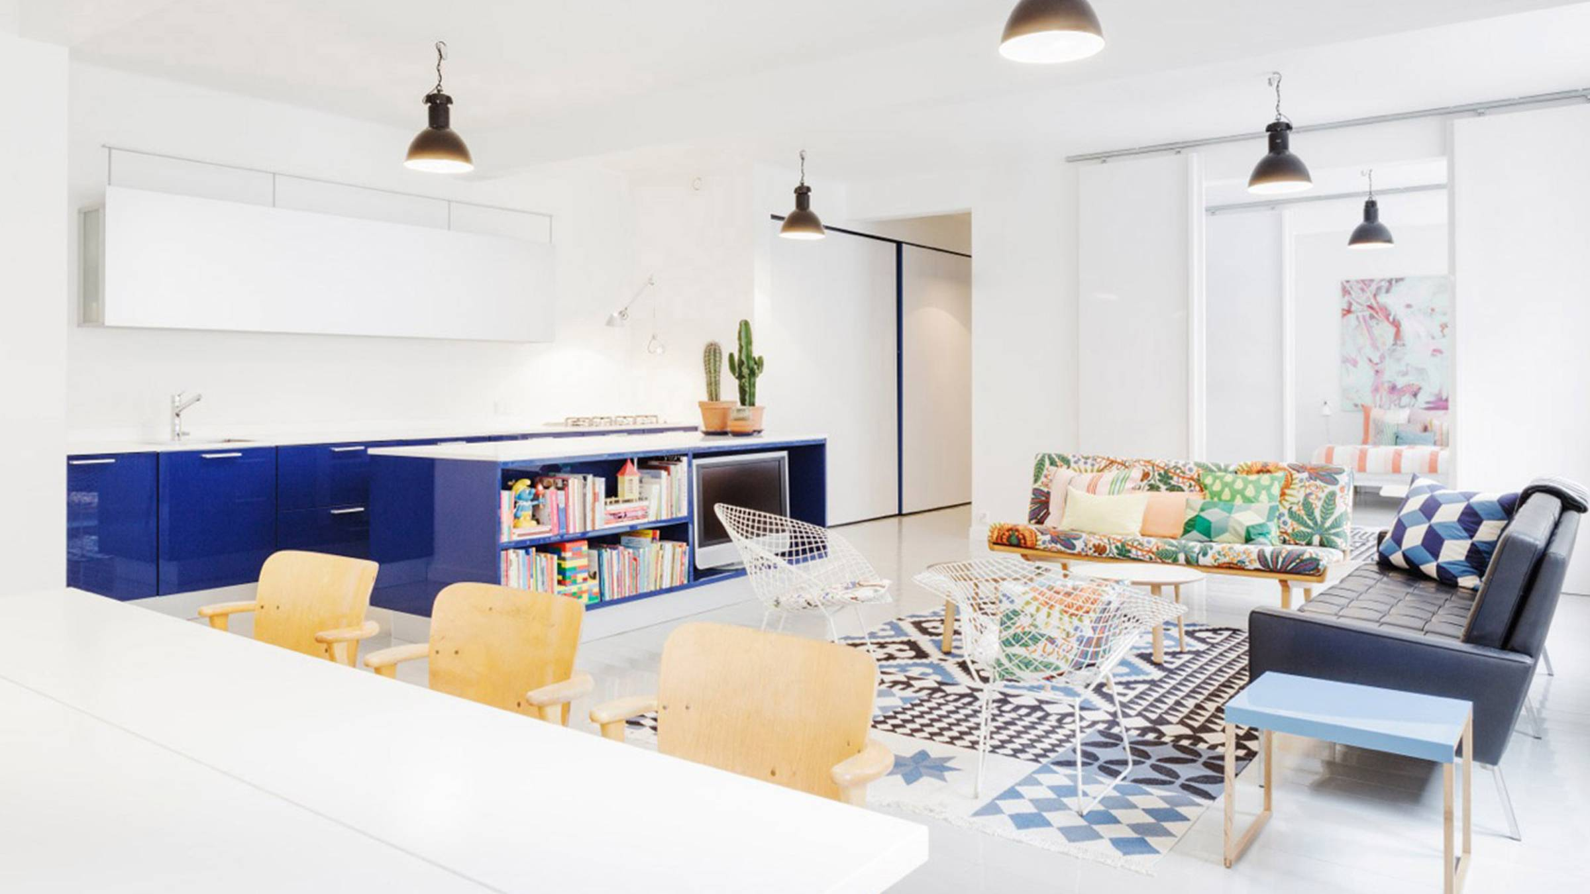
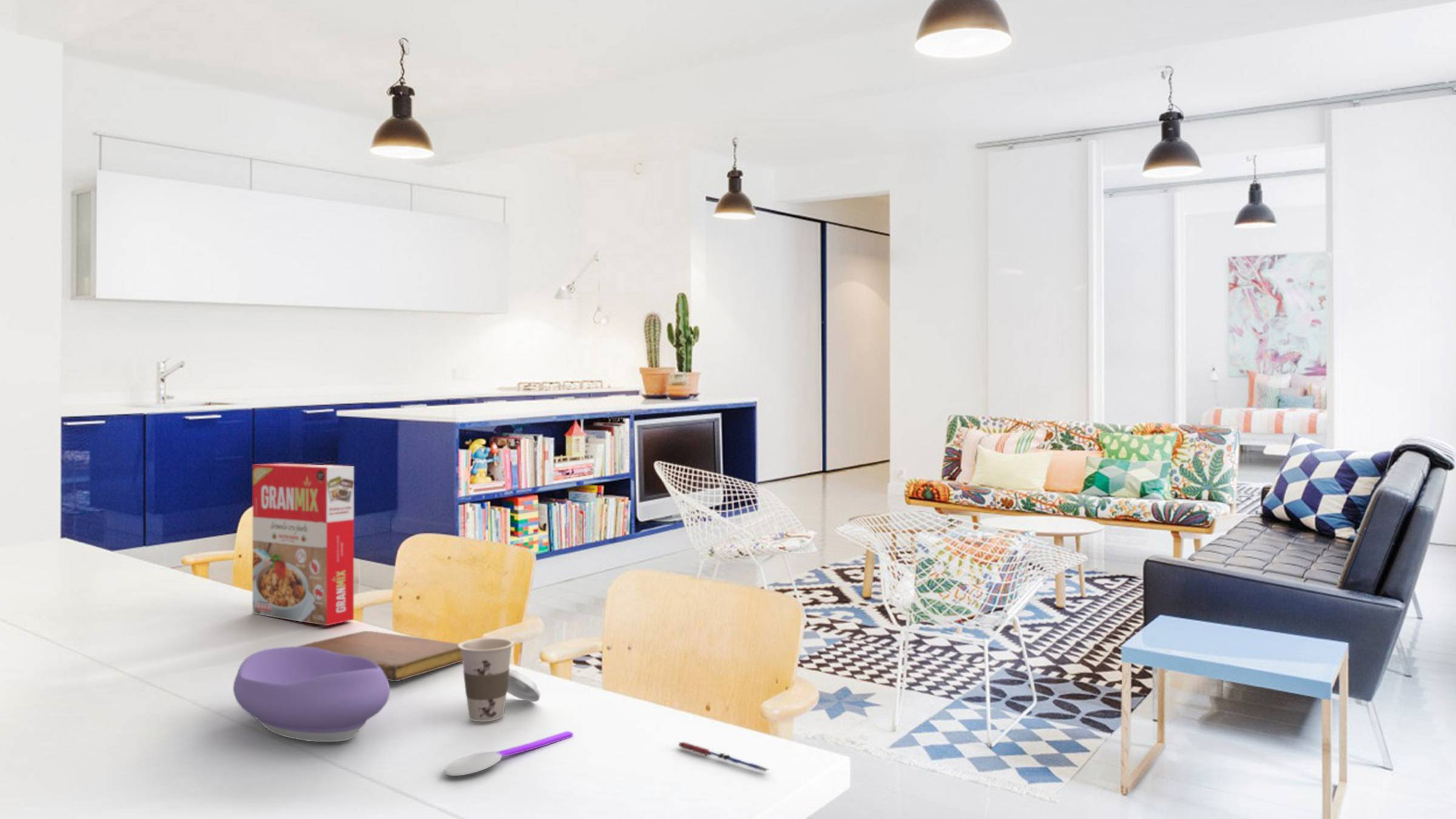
+ bowl [232,646,391,743]
+ spoon [443,730,573,777]
+ cup [458,637,541,723]
+ pen [677,741,769,773]
+ notebook [295,630,462,682]
+ cereal box [252,463,354,626]
